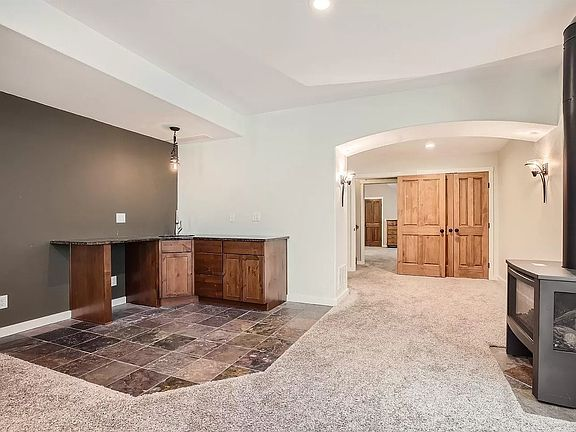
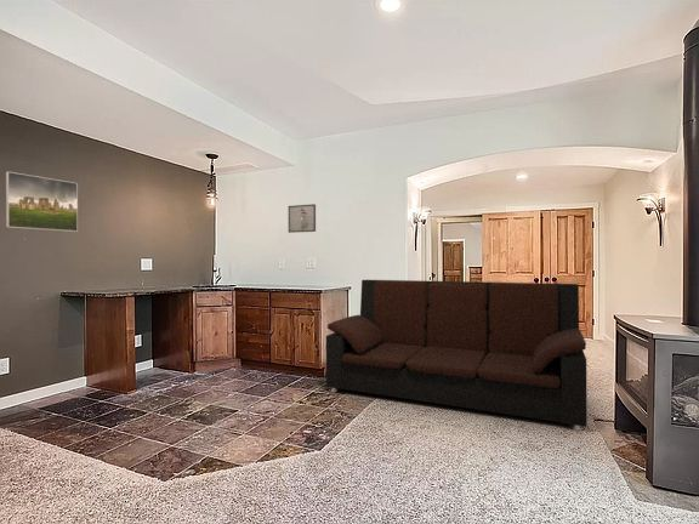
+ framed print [288,203,317,234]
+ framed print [5,171,79,233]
+ sofa [325,279,587,431]
